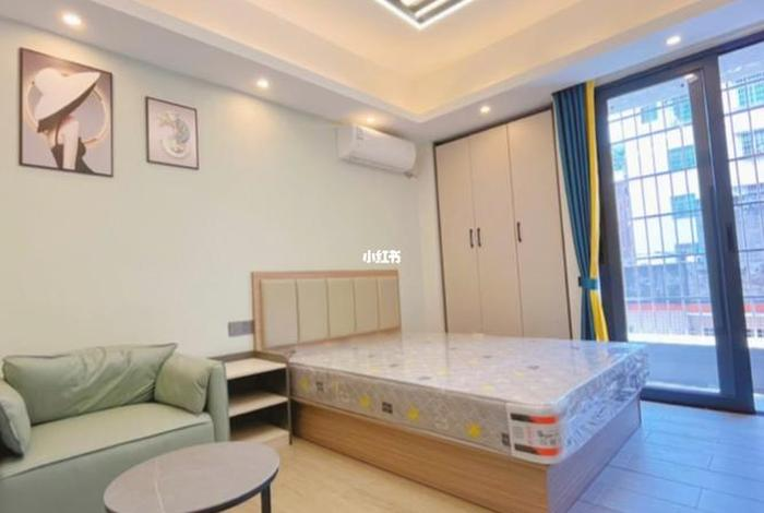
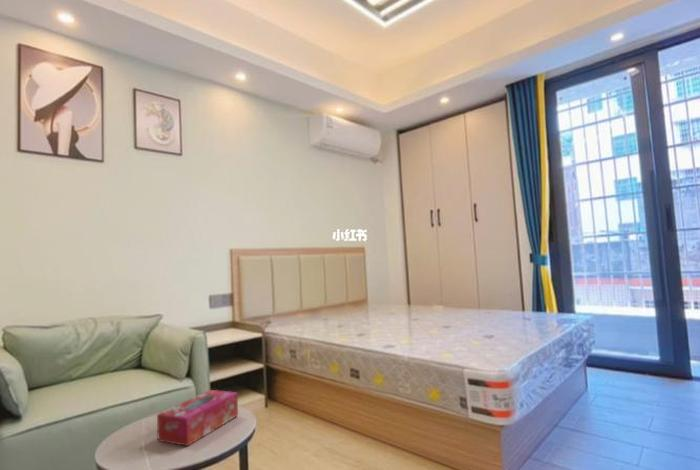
+ tissue box [156,389,239,447]
